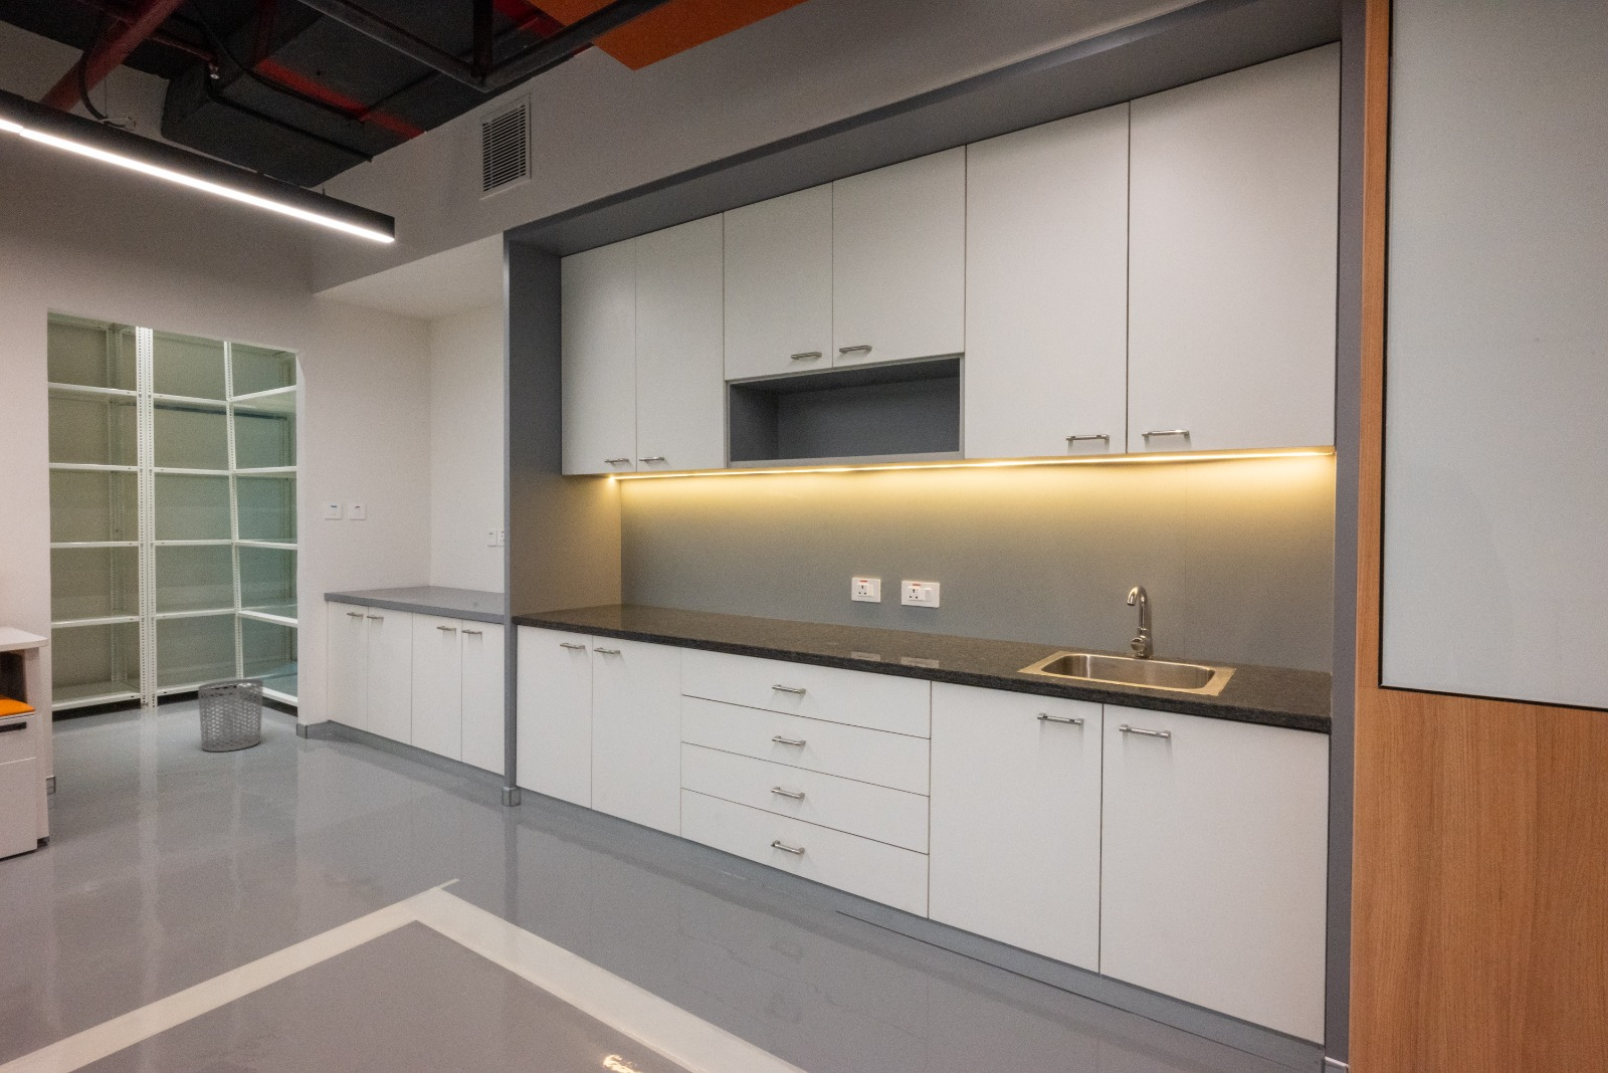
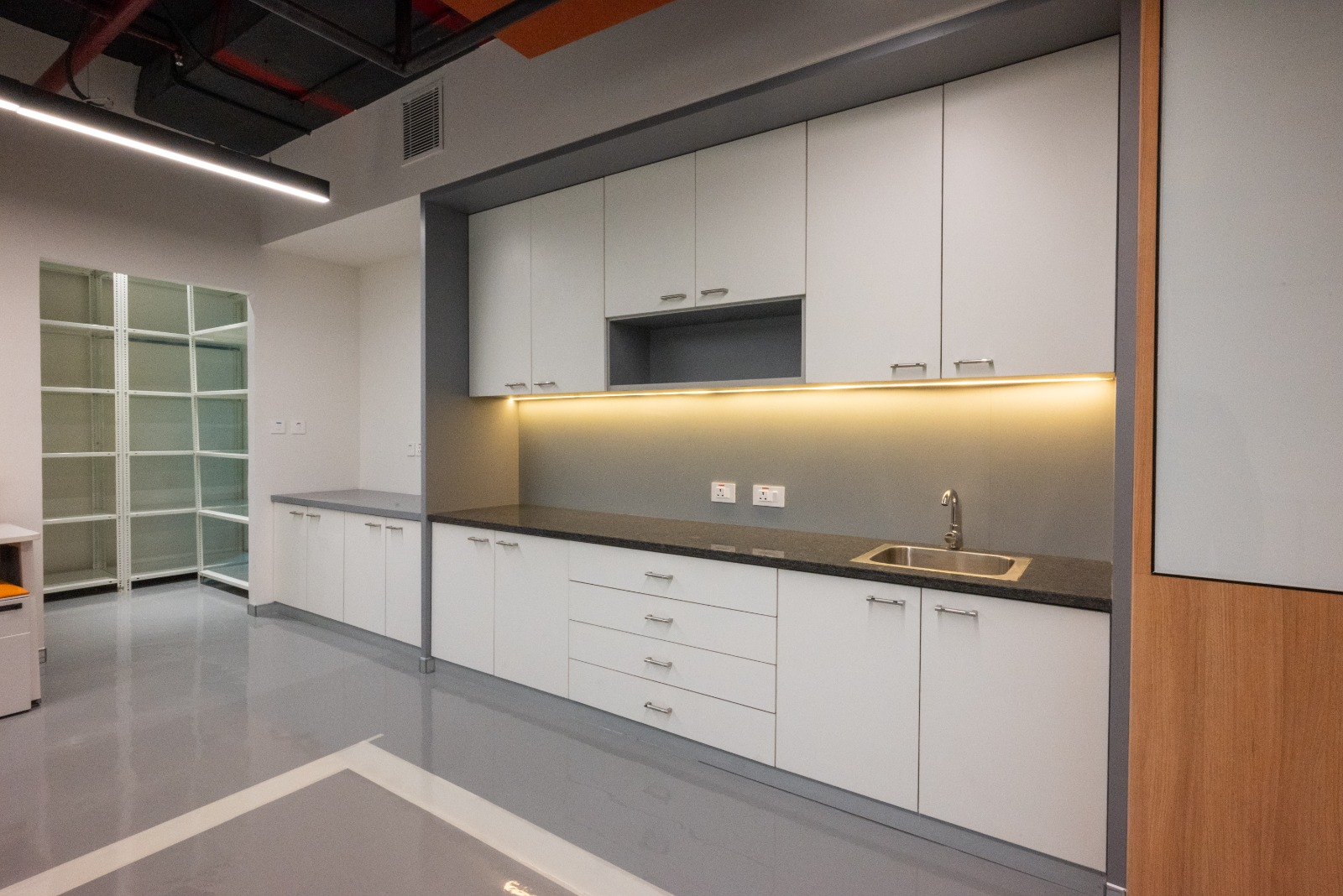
- waste bin [198,678,265,752]
